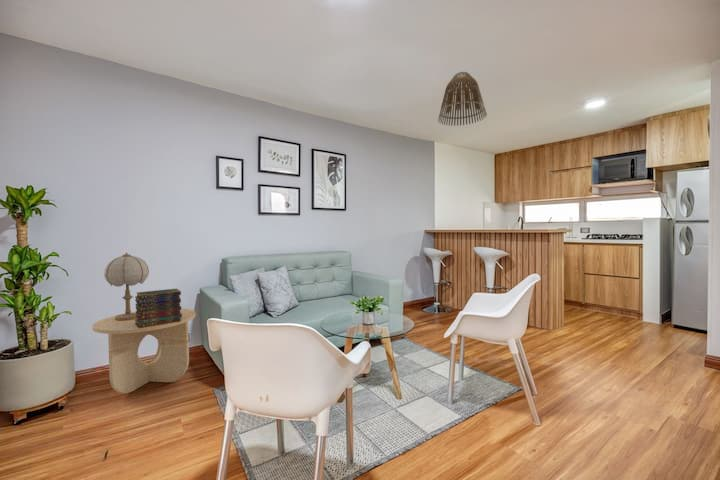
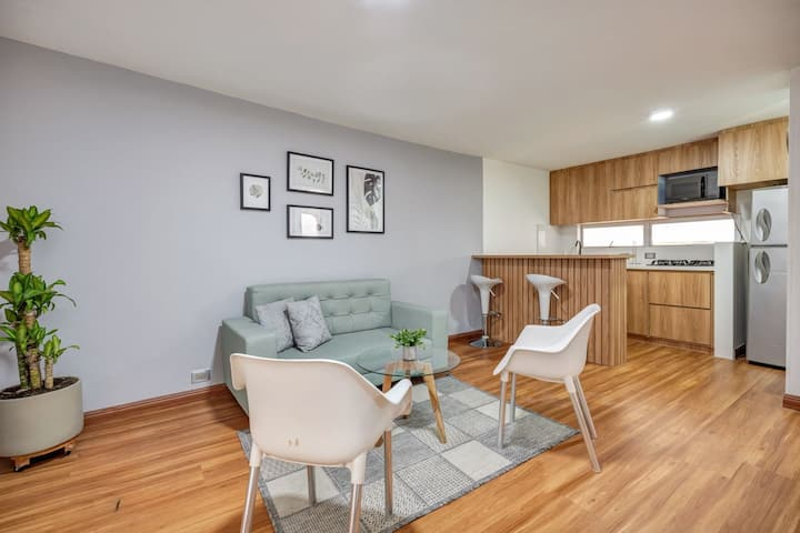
- book stack [134,288,182,328]
- table lamp [103,252,150,321]
- side table [91,307,196,394]
- lamp shade [437,71,488,127]
